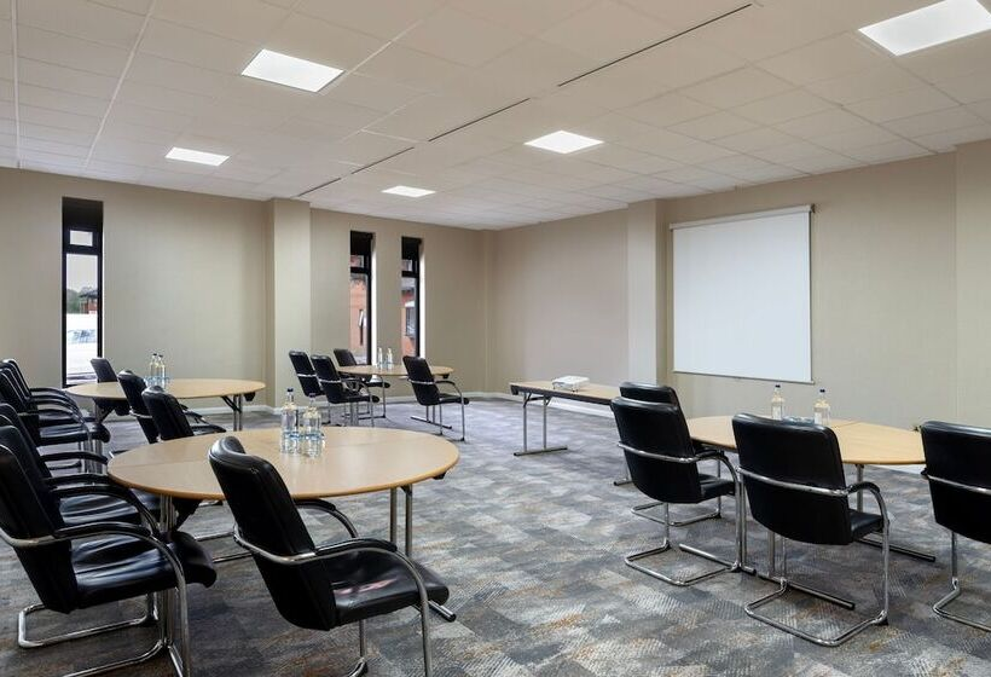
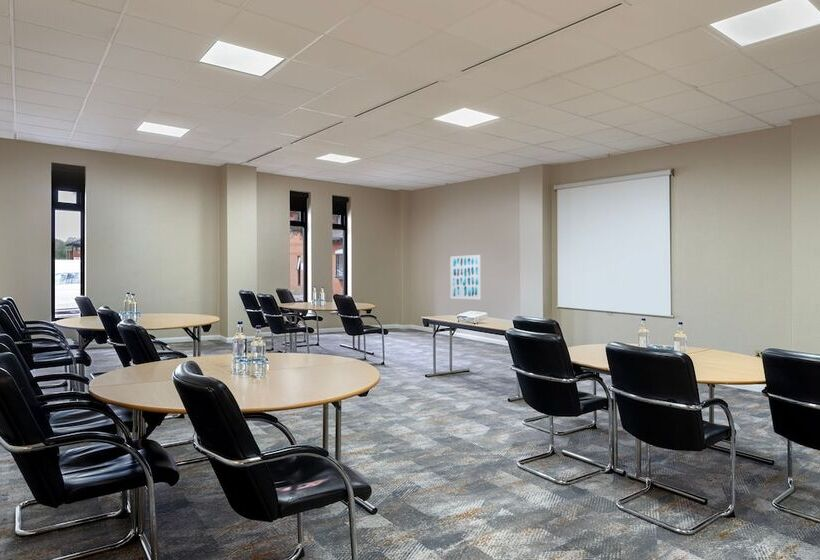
+ wall art [449,254,482,301]
